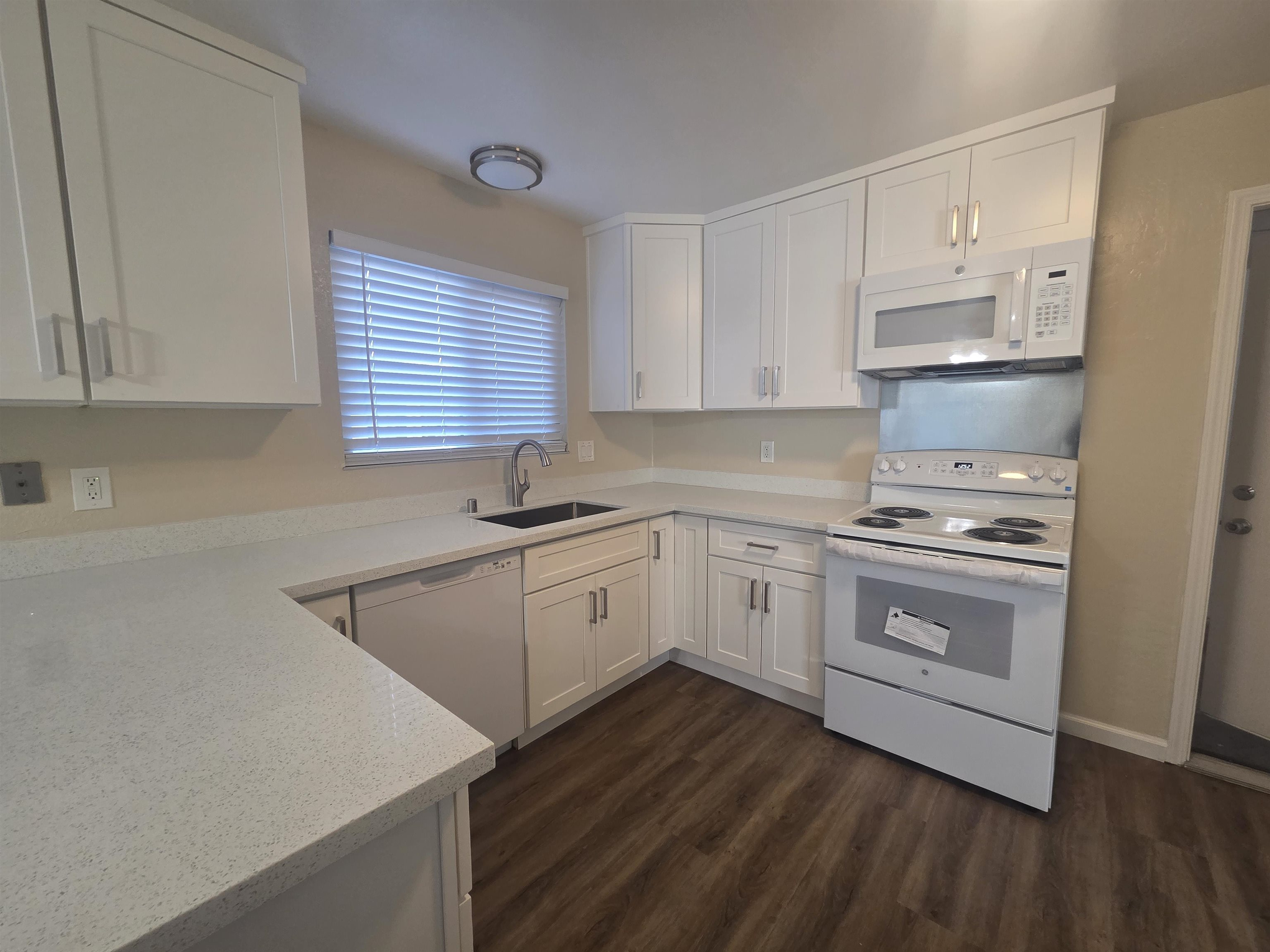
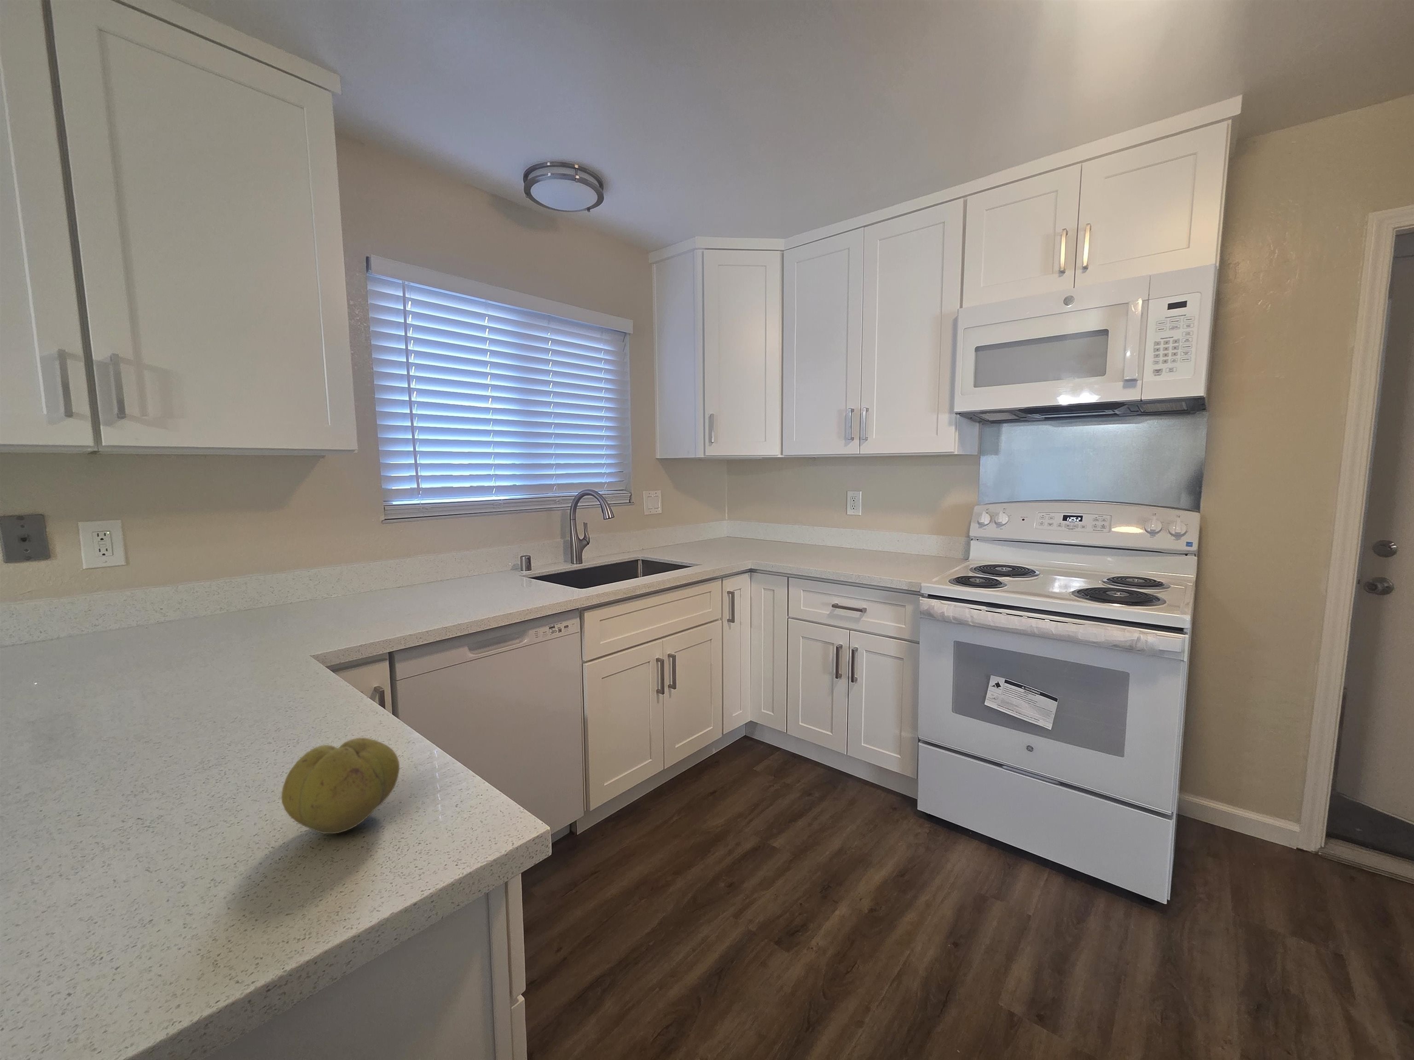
+ fruit [281,737,400,834]
